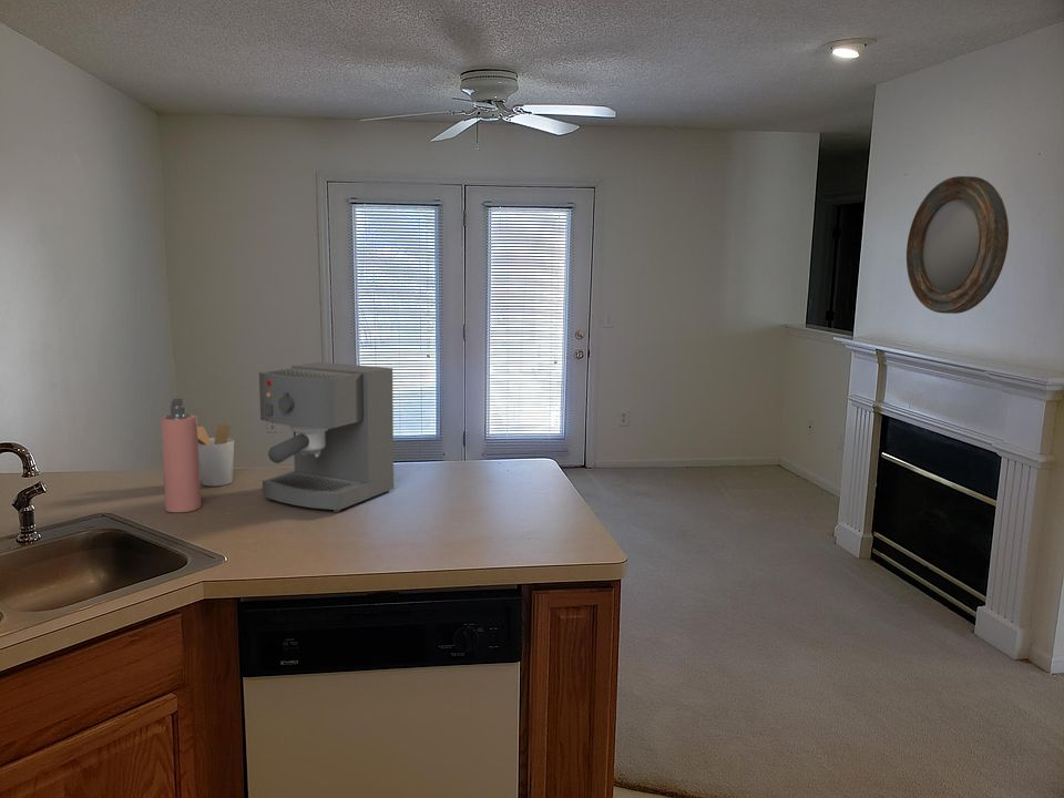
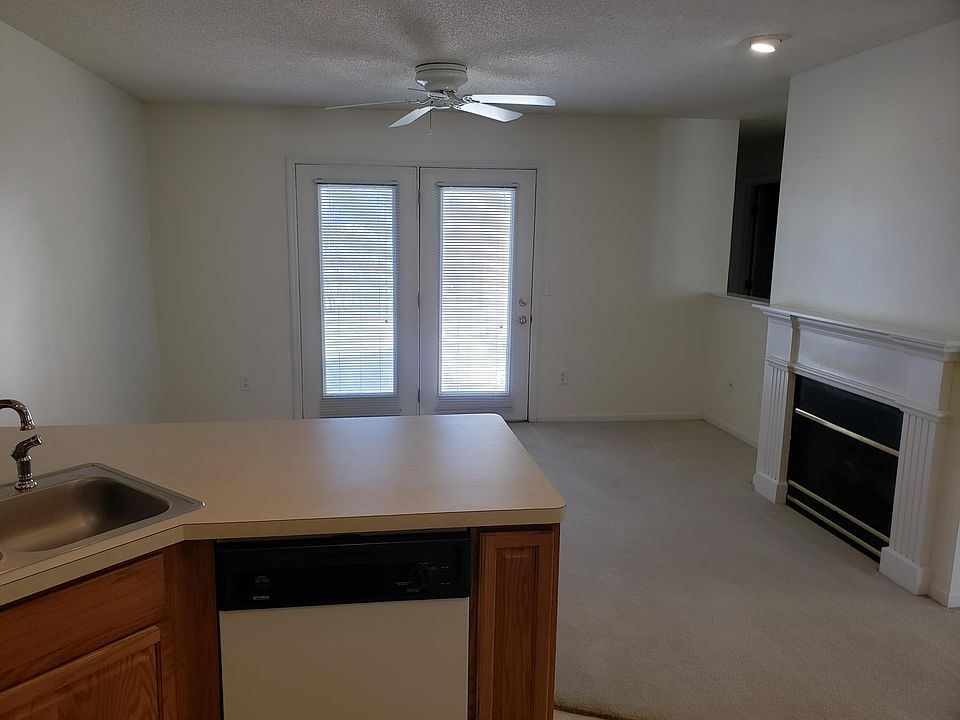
- home mirror [906,175,1010,315]
- coffee maker [258,361,395,513]
- utensil holder [197,422,235,488]
- spray bottle [160,398,202,513]
